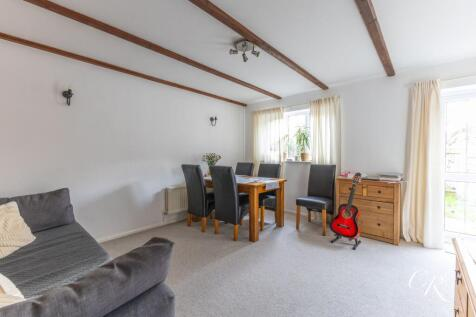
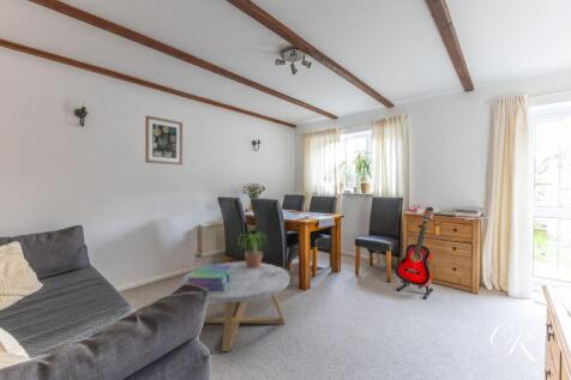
+ stack of books [187,264,233,292]
+ wall art [144,114,184,167]
+ coffee table [180,261,290,352]
+ potted plant [234,230,270,269]
